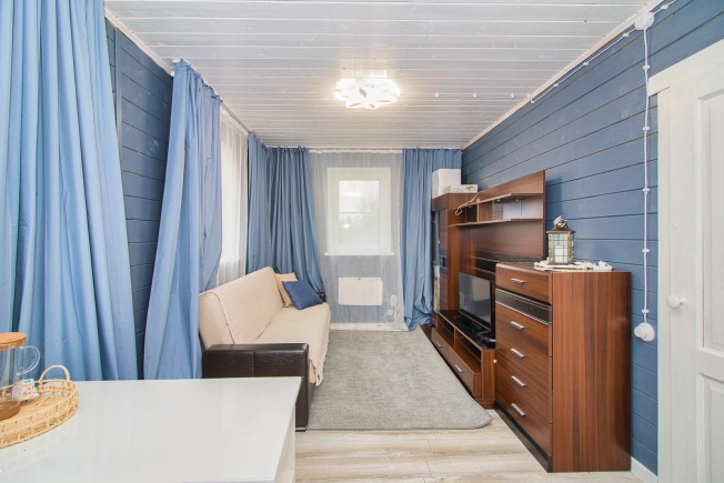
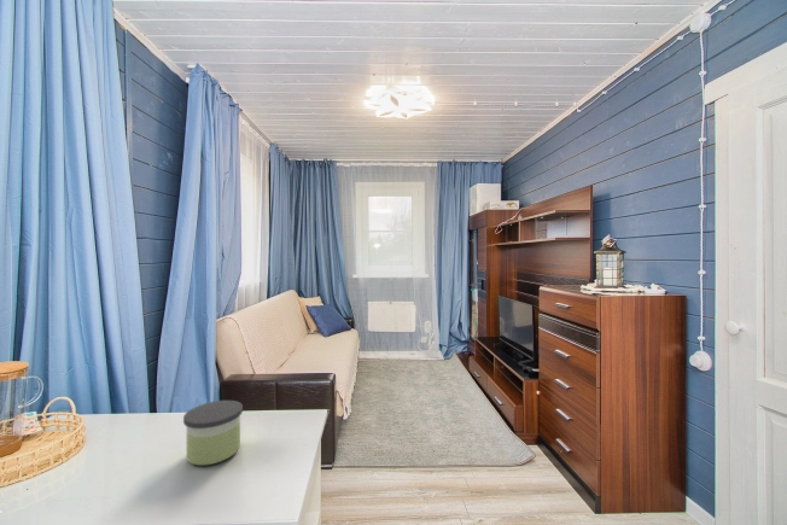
+ candle [182,399,244,467]
